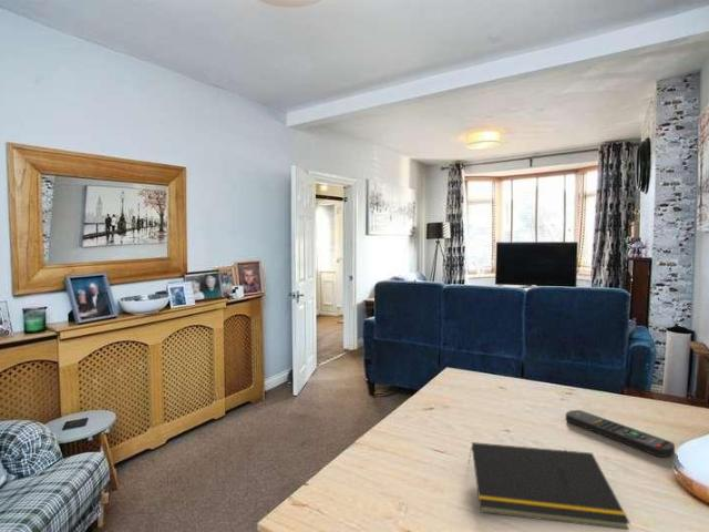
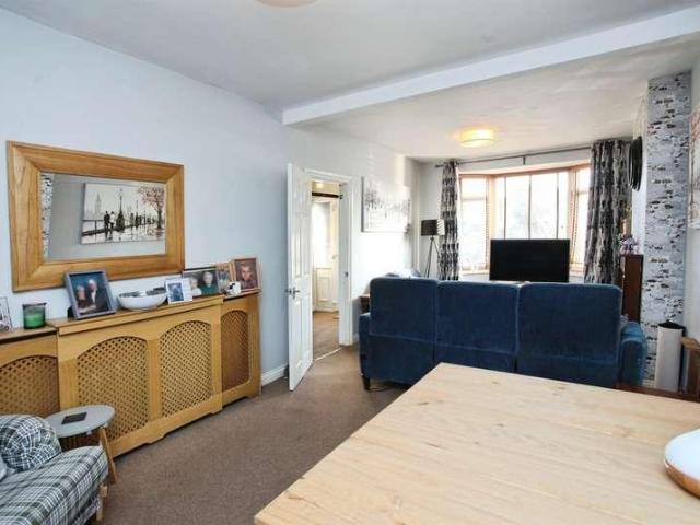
- notepad [467,441,631,531]
- remote control [565,409,676,458]
